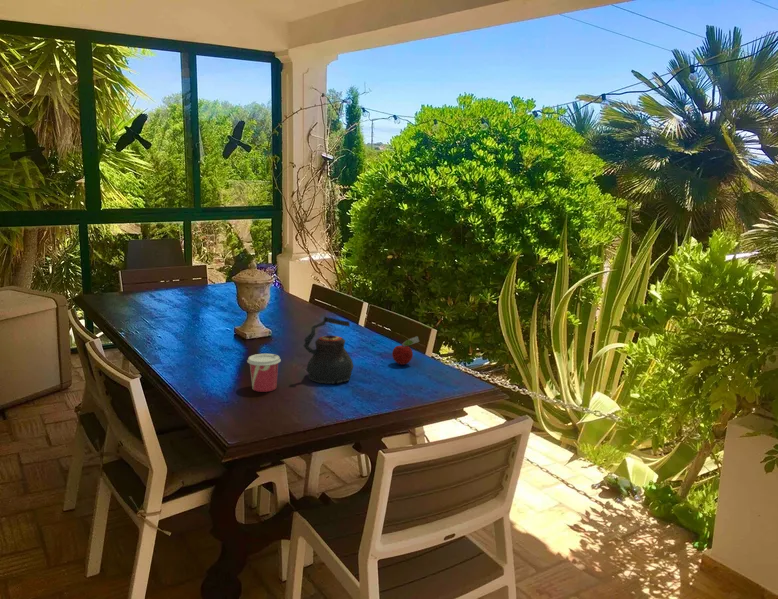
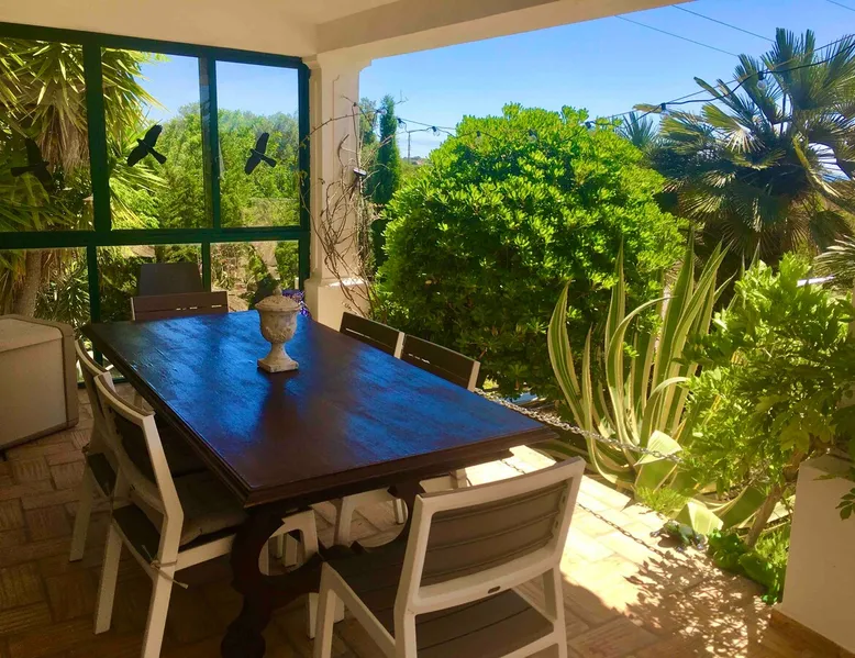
- fruit [391,335,420,366]
- cup [246,353,282,393]
- teapot [303,315,355,385]
